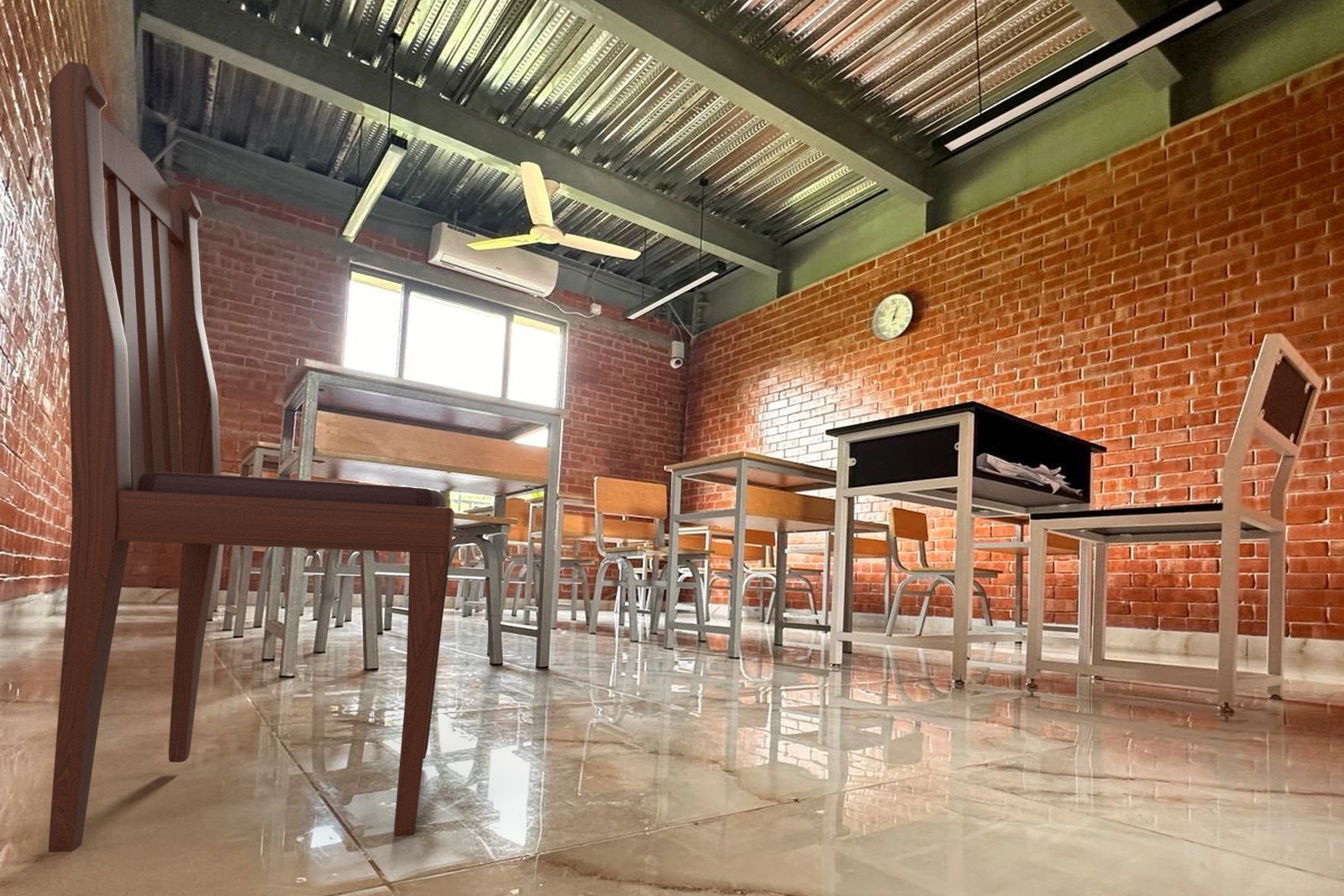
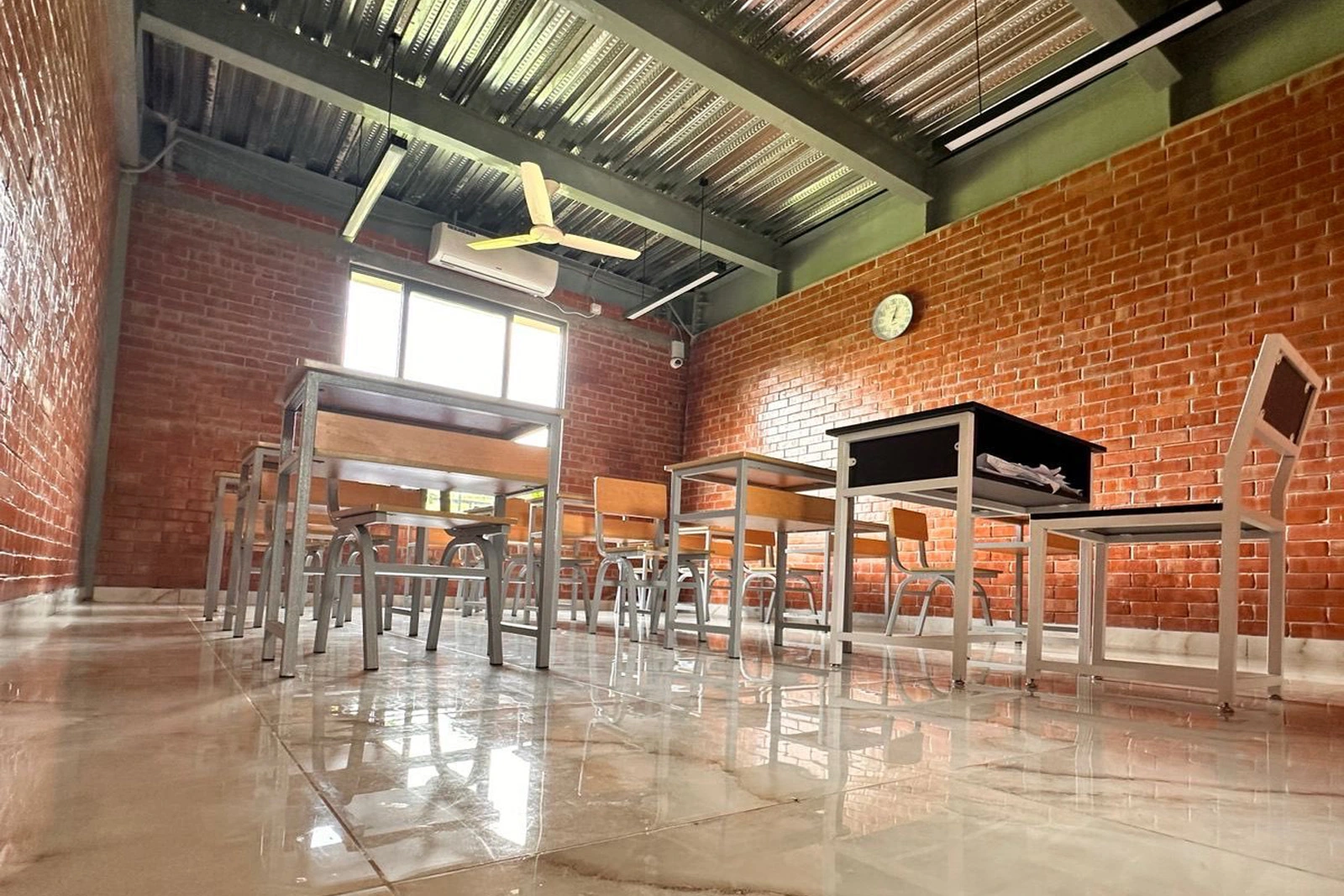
- chair [48,60,455,853]
